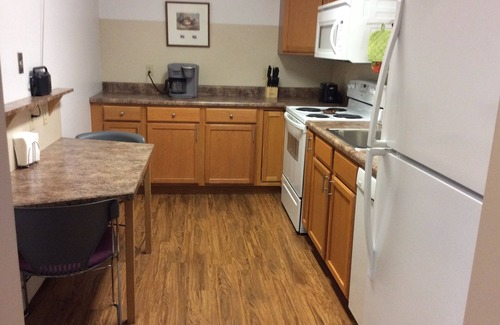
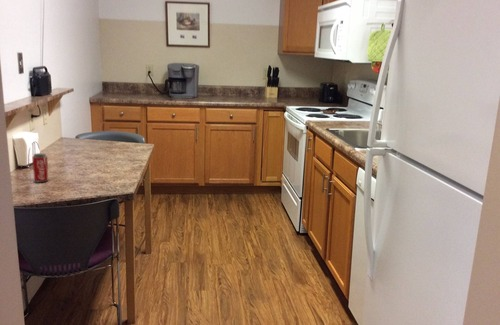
+ beverage can [32,152,50,183]
